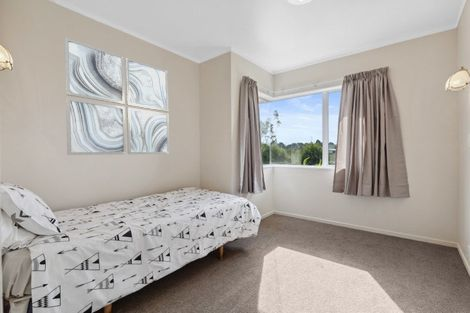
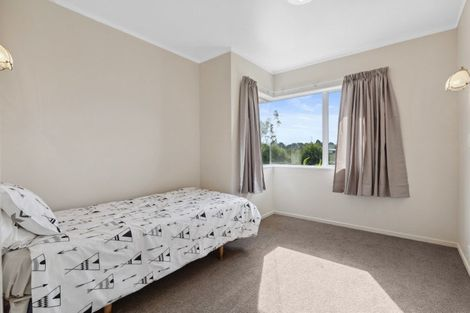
- wall art [63,36,170,156]
